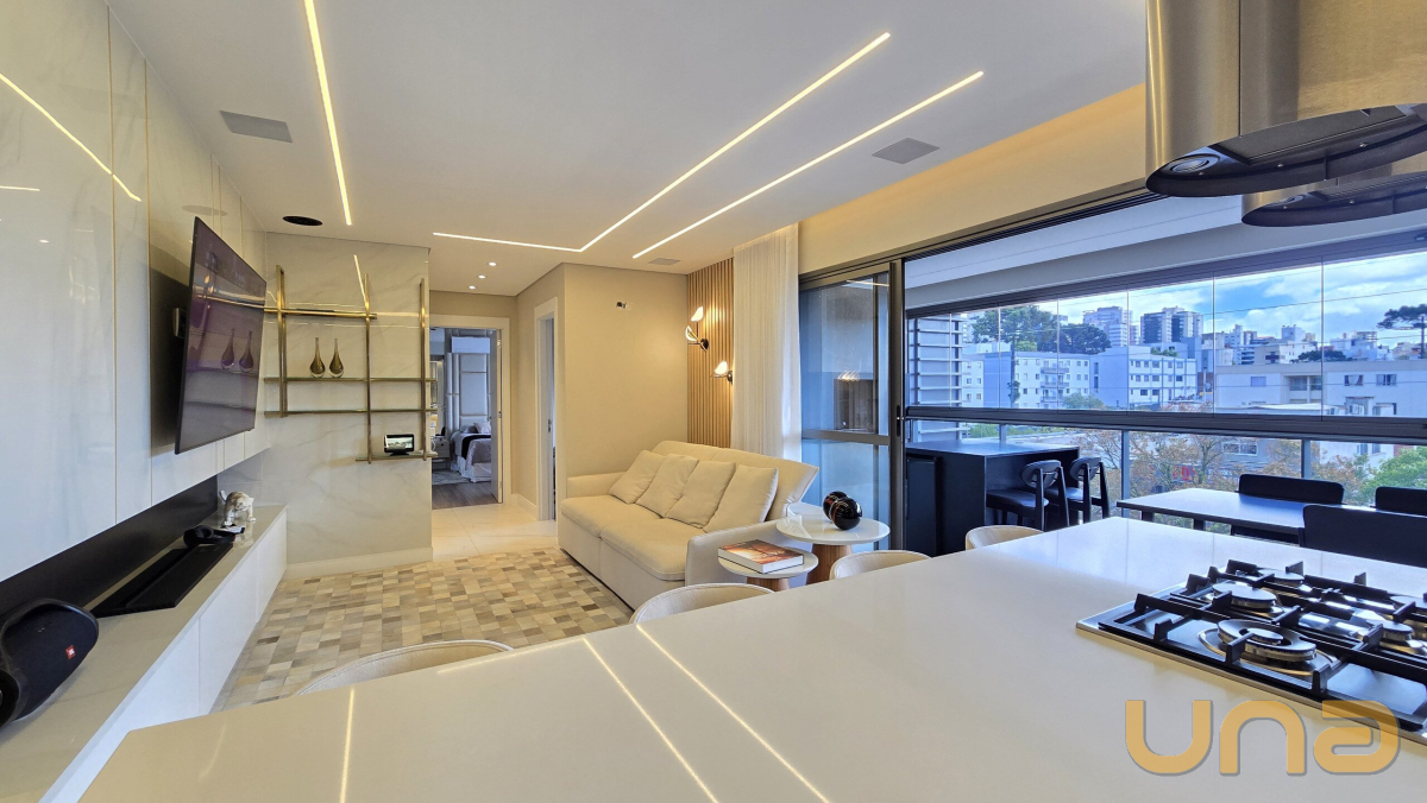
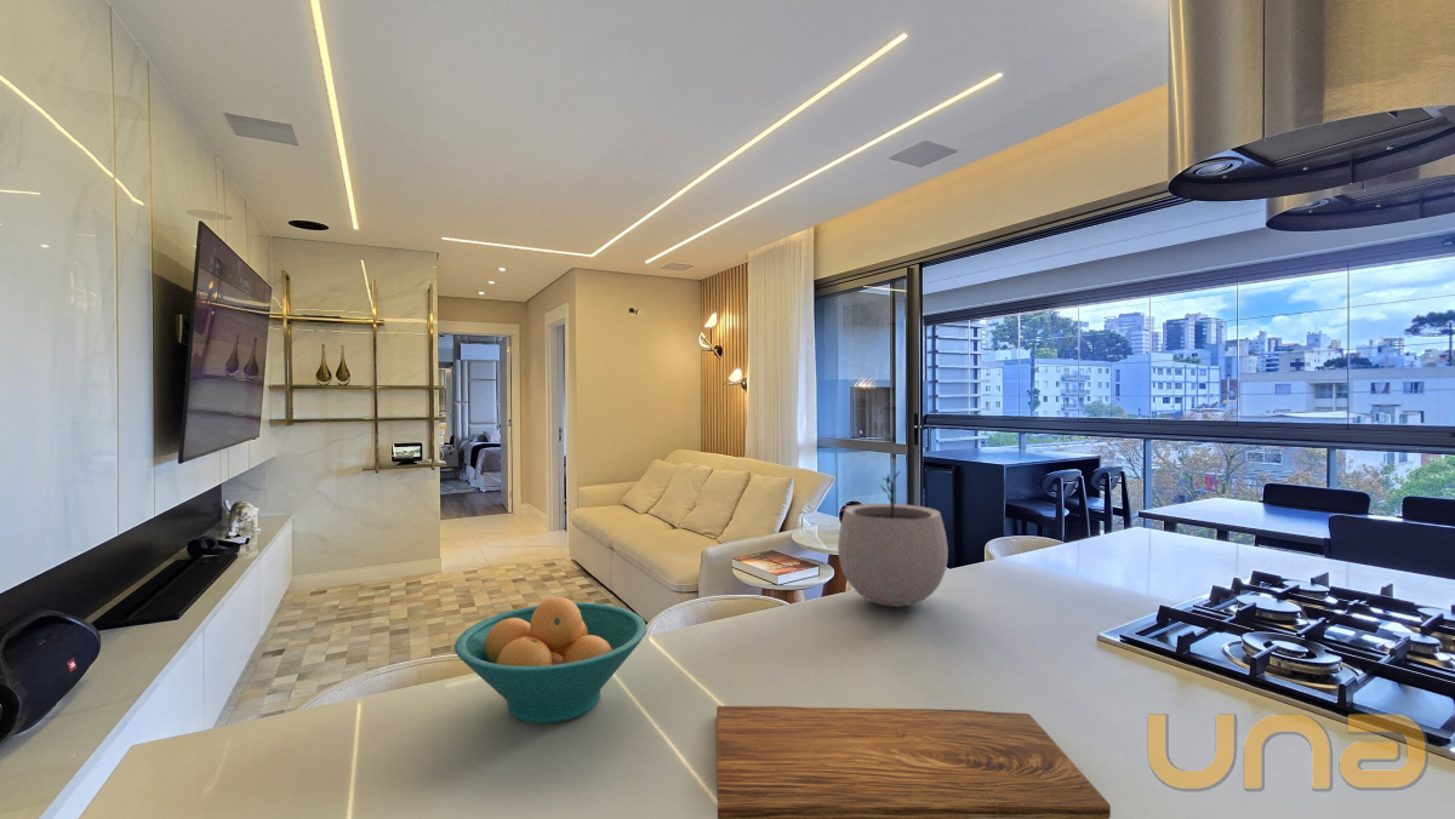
+ cutting board [715,705,1112,819]
+ fruit bowl [453,596,647,724]
+ plant pot [837,470,949,608]
